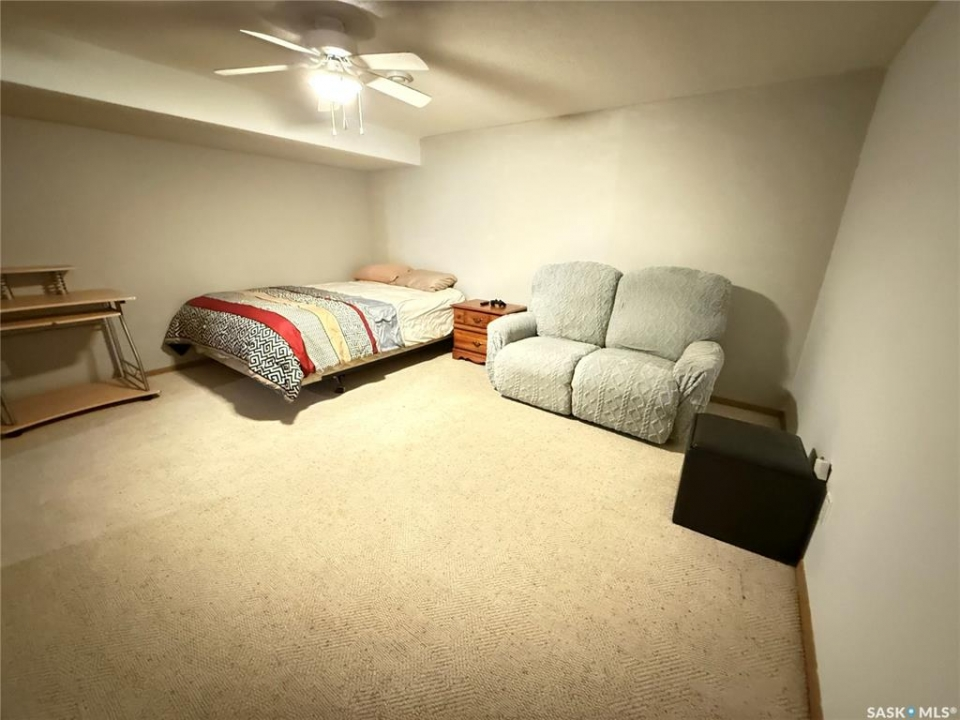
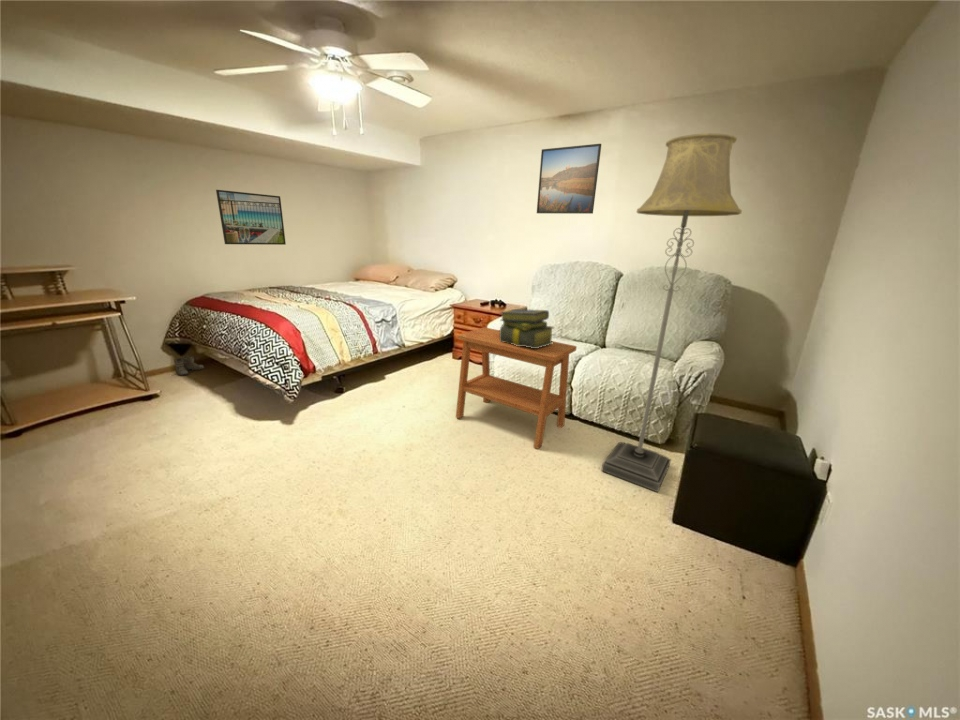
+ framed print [215,189,287,246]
+ side table [455,326,578,450]
+ stack of books [499,308,555,348]
+ boots [172,355,205,377]
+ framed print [536,143,602,215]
+ floor lamp [601,132,743,493]
